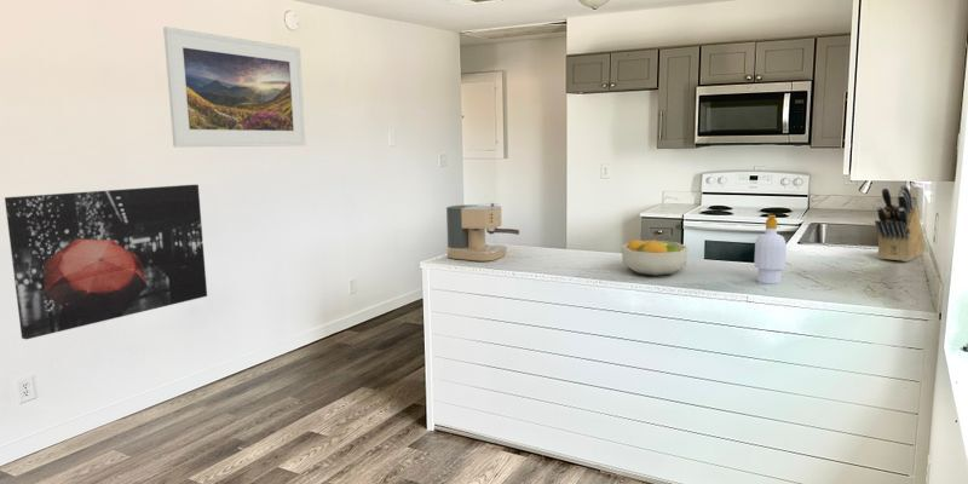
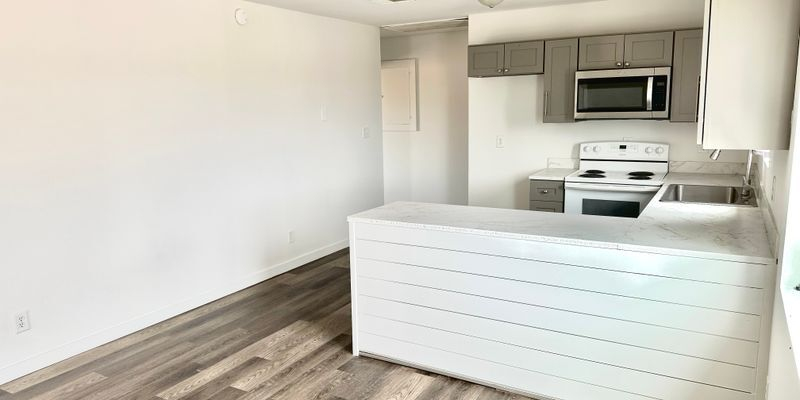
- coffee maker [445,202,520,263]
- wall art [4,184,208,340]
- knife block [874,184,926,263]
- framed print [162,25,306,149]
- soap bottle [753,214,788,286]
- fruit bowl [620,238,690,277]
